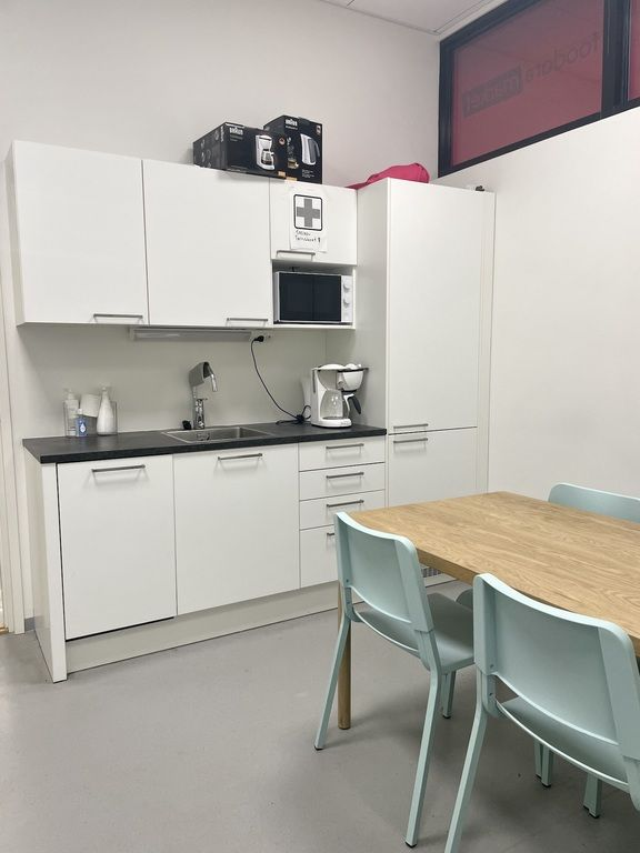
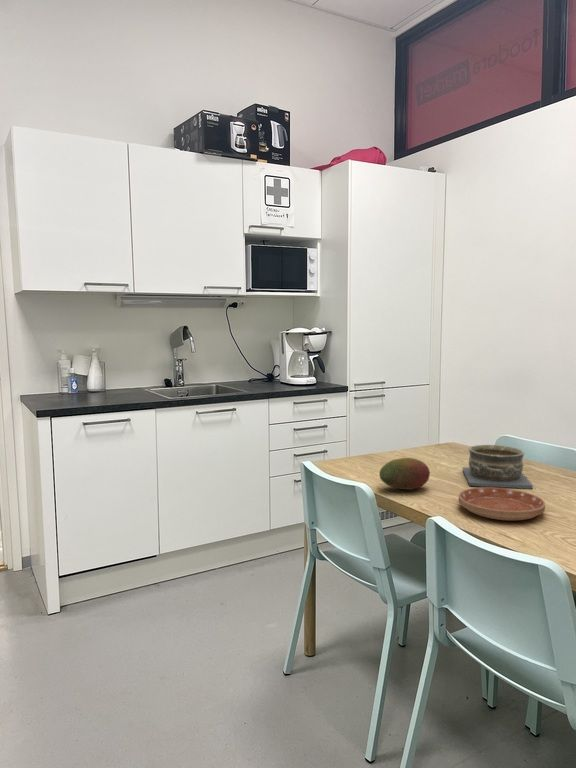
+ fruit [378,457,431,491]
+ bowl [462,444,534,490]
+ saucer [458,487,546,521]
